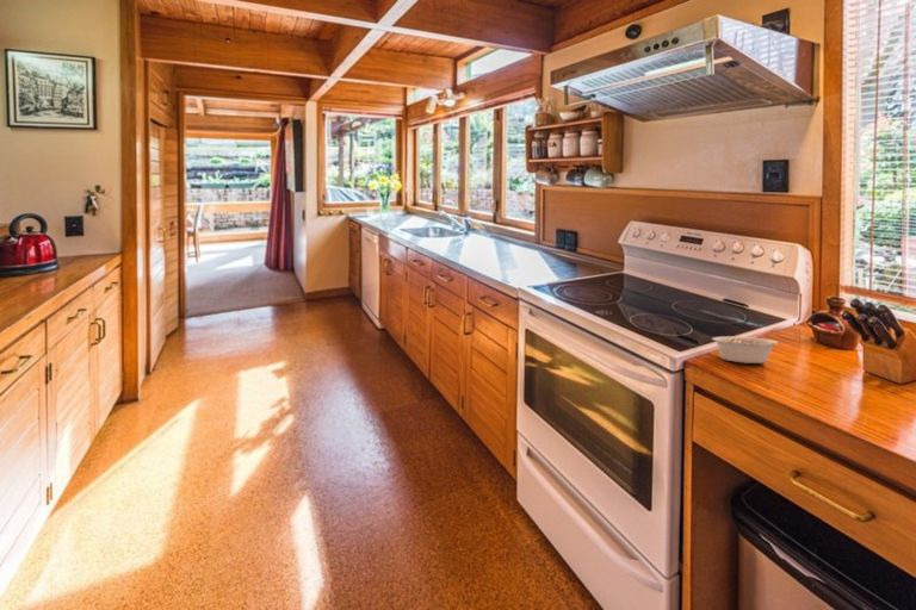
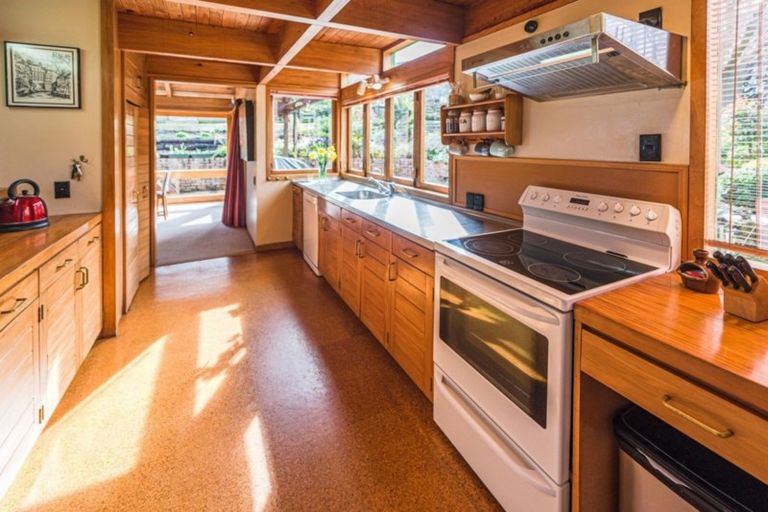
- legume [711,335,788,365]
